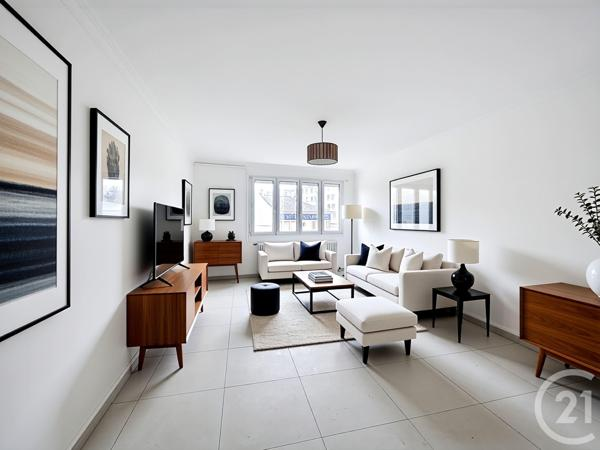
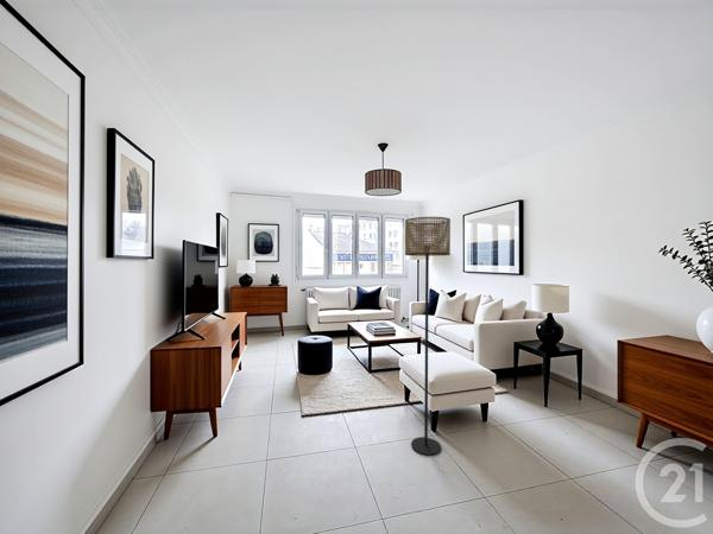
+ floor lamp [404,216,452,456]
